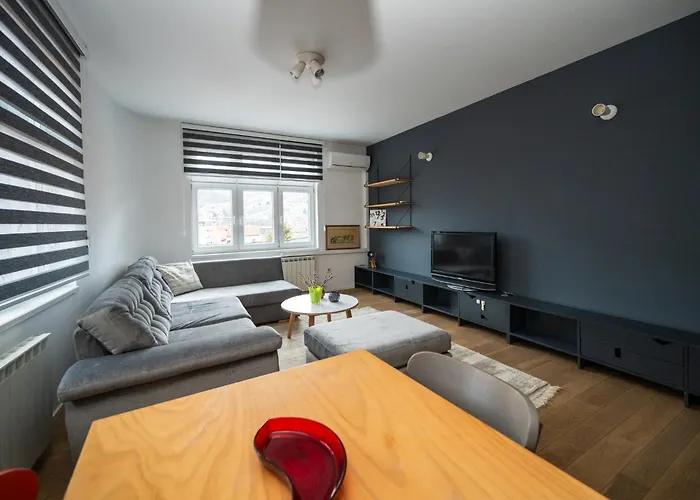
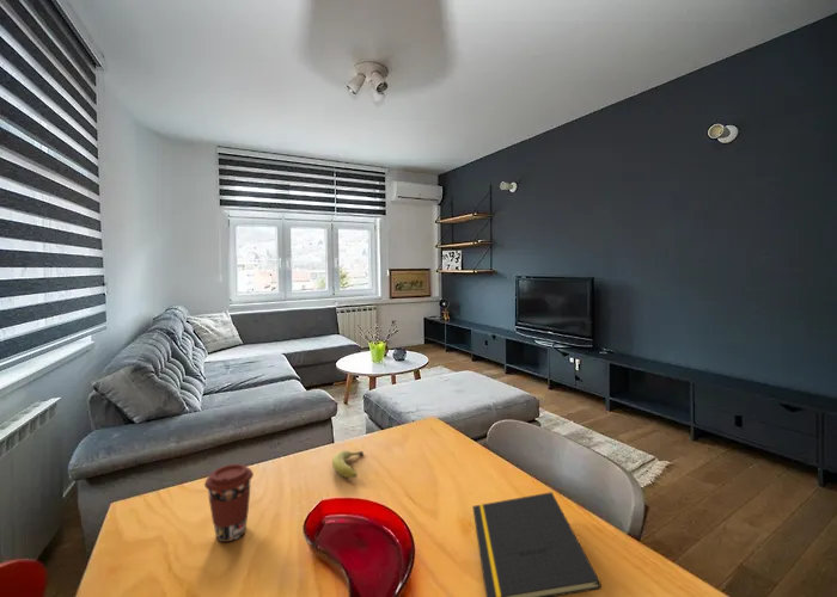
+ coffee cup [203,462,255,543]
+ notepad [471,491,603,597]
+ fruit [331,449,365,479]
